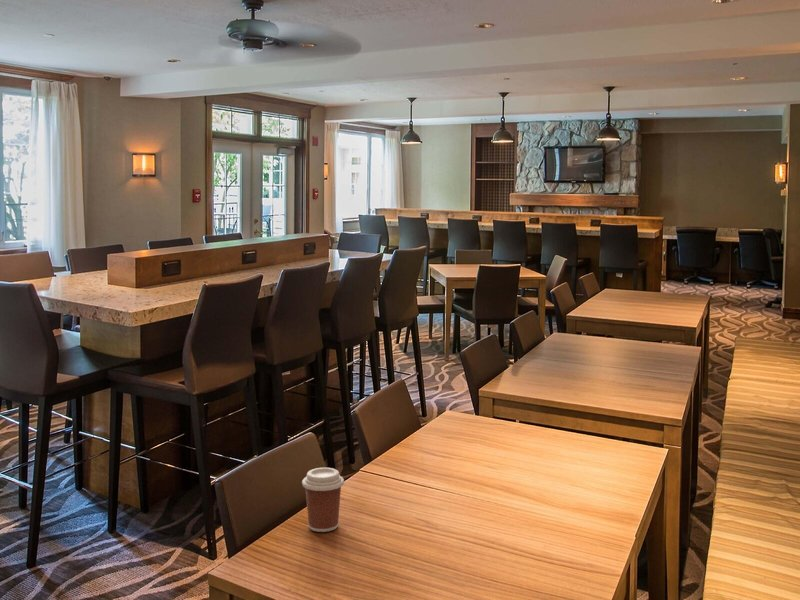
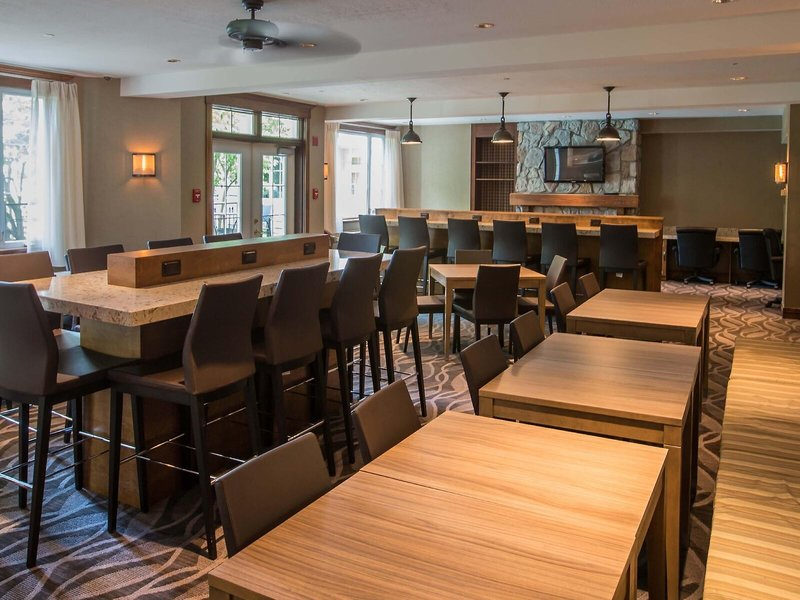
- coffee cup [301,467,345,533]
